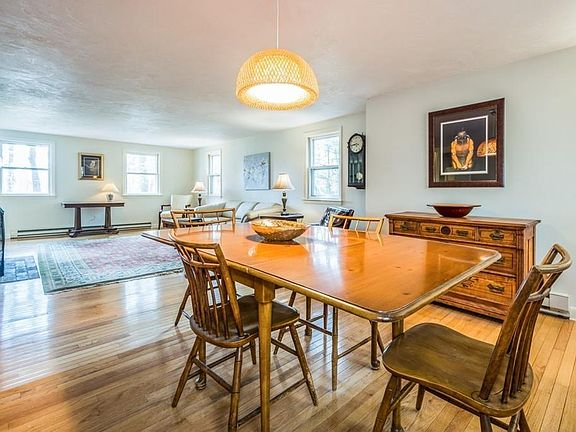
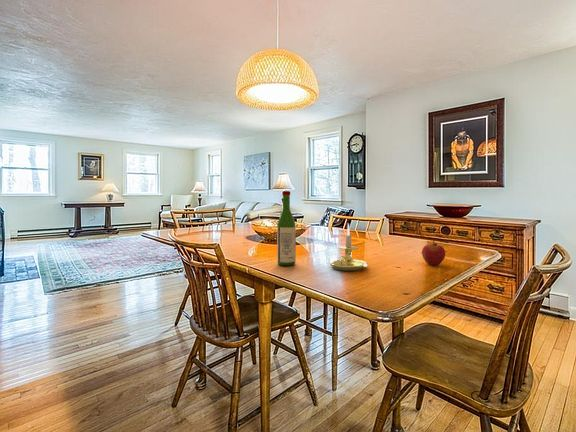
+ candle holder [329,223,368,272]
+ apple [421,239,446,266]
+ wine bottle [276,190,297,266]
